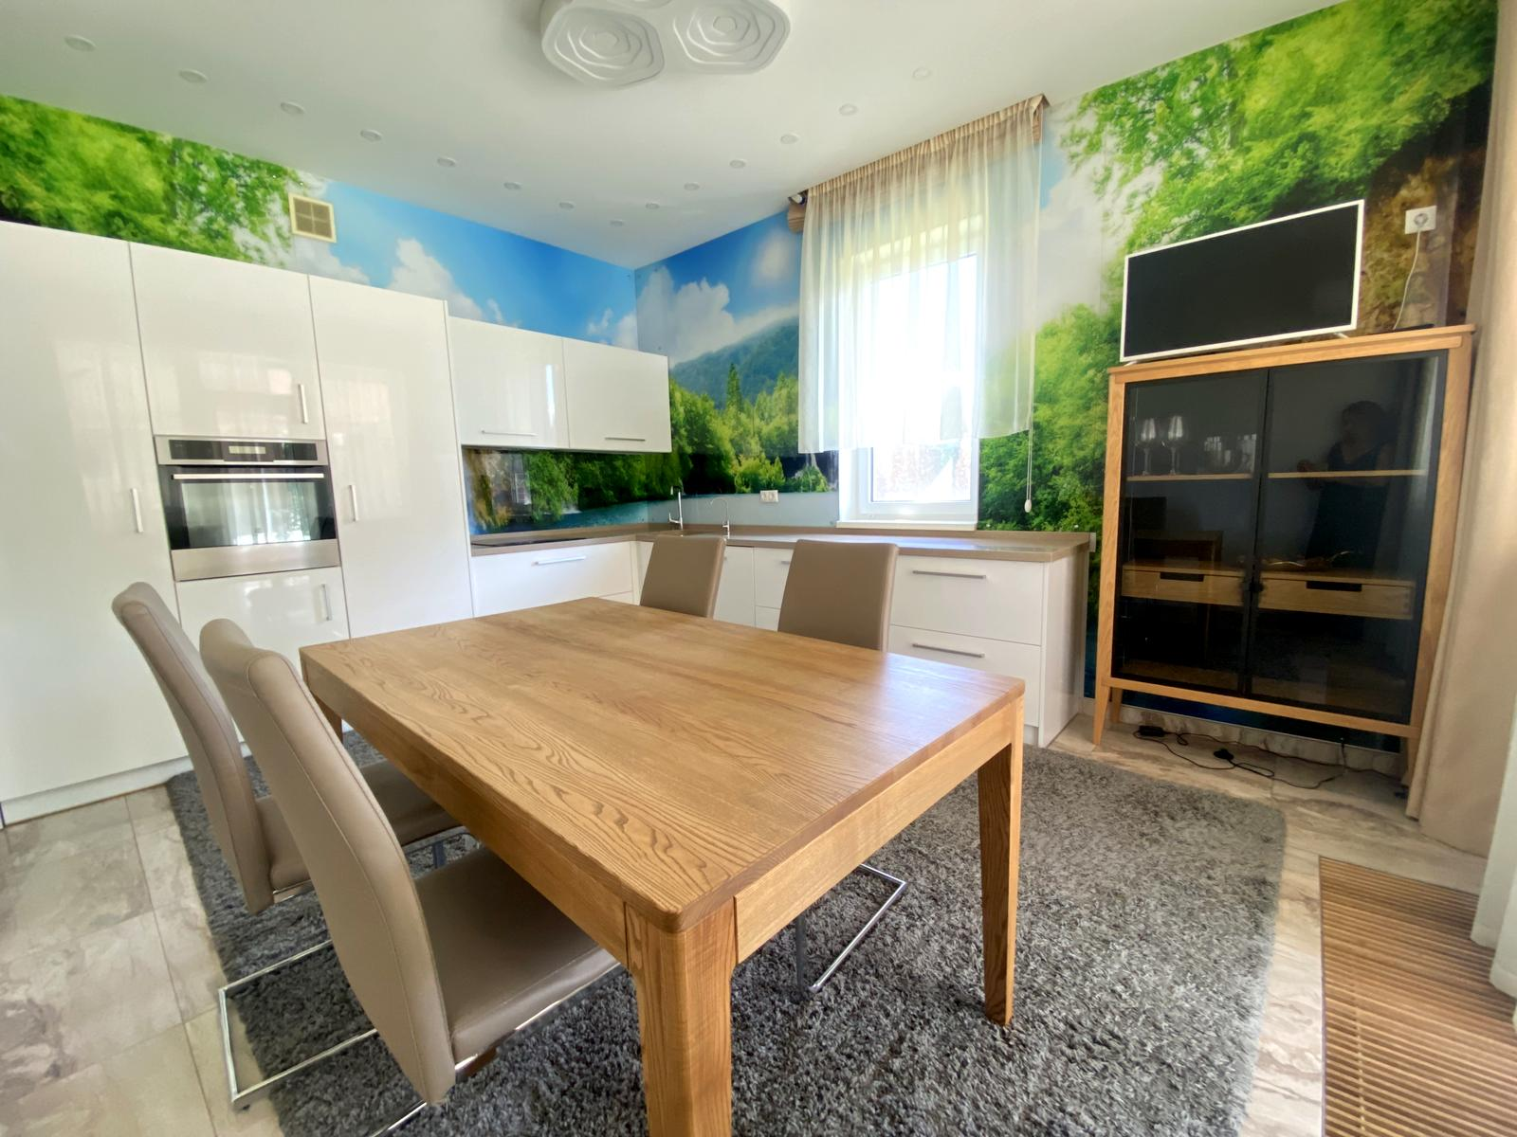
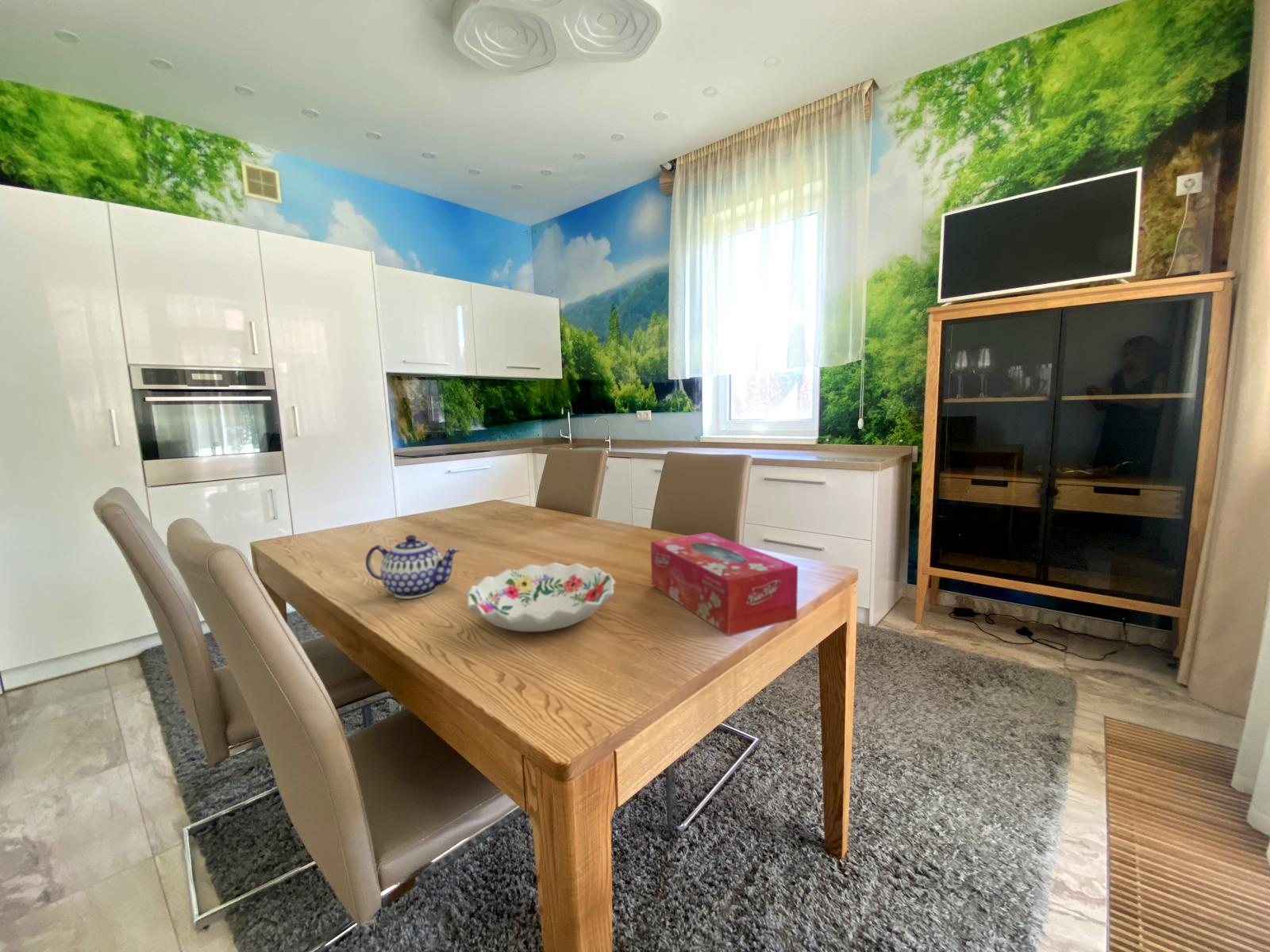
+ tissue box [650,532,799,637]
+ decorative bowl [465,562,616,632]
+ teapot [364,534,460,600]
